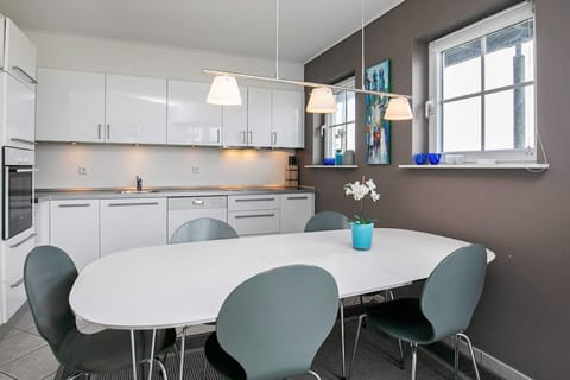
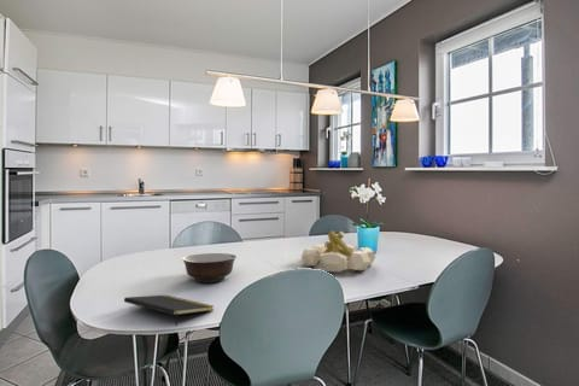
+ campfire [300,229,376,273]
+ bowl [181,252,238,283]
+ notepad [123,294,215,328]
